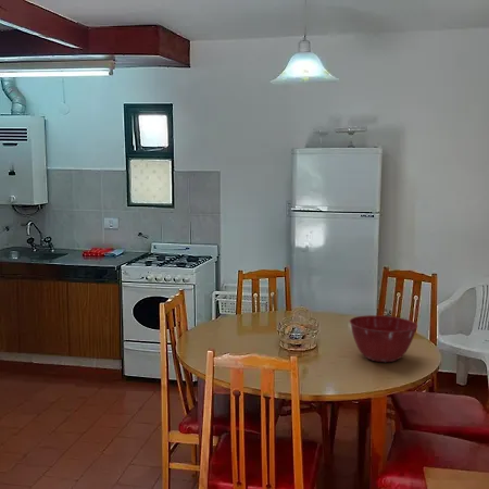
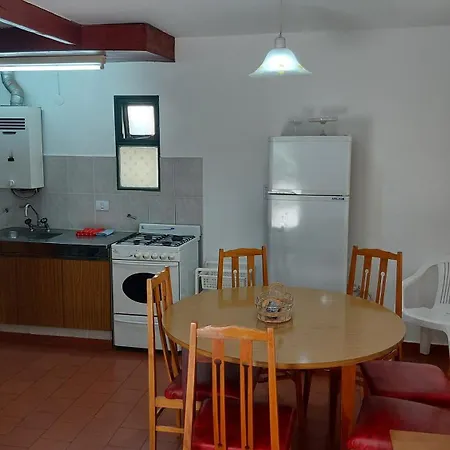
- mixing bowl [349,314,418,363]
